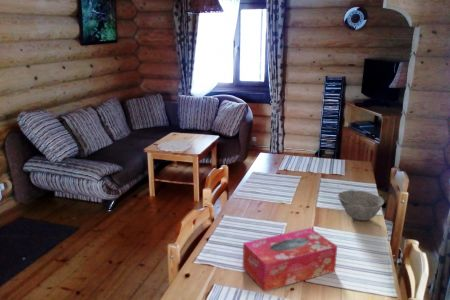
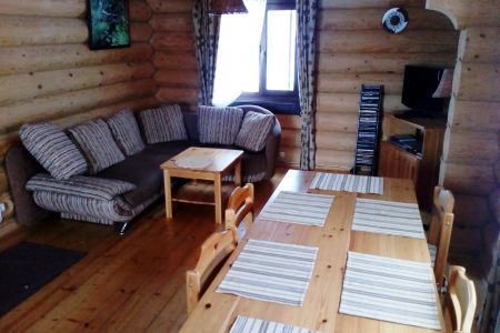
- bowl [337,189,385,221]
- tissue box [242,227,338,293]
